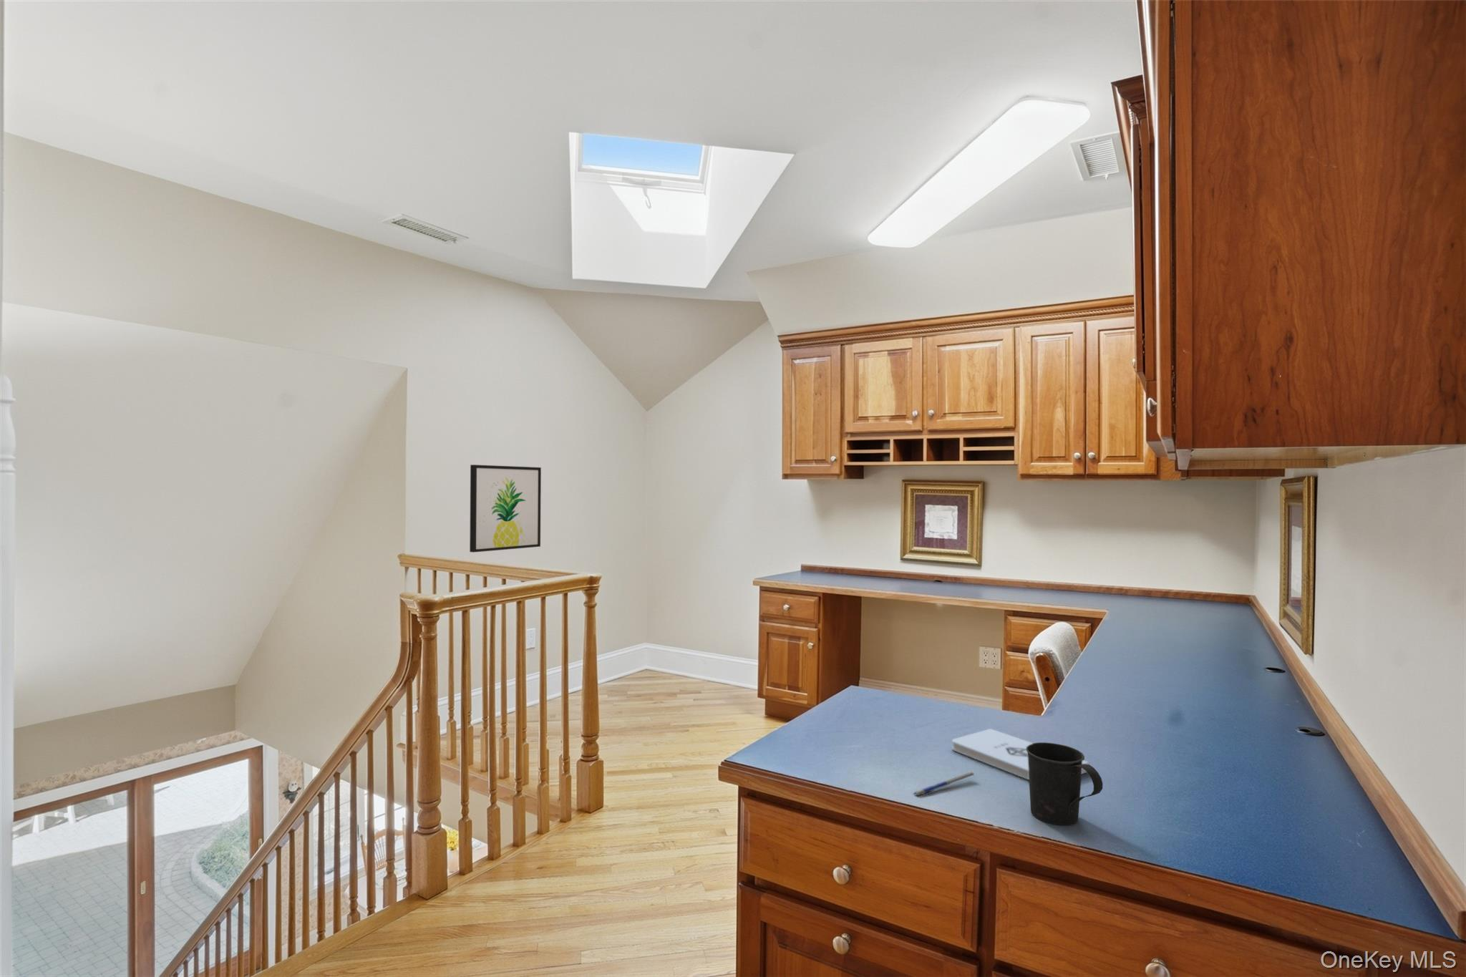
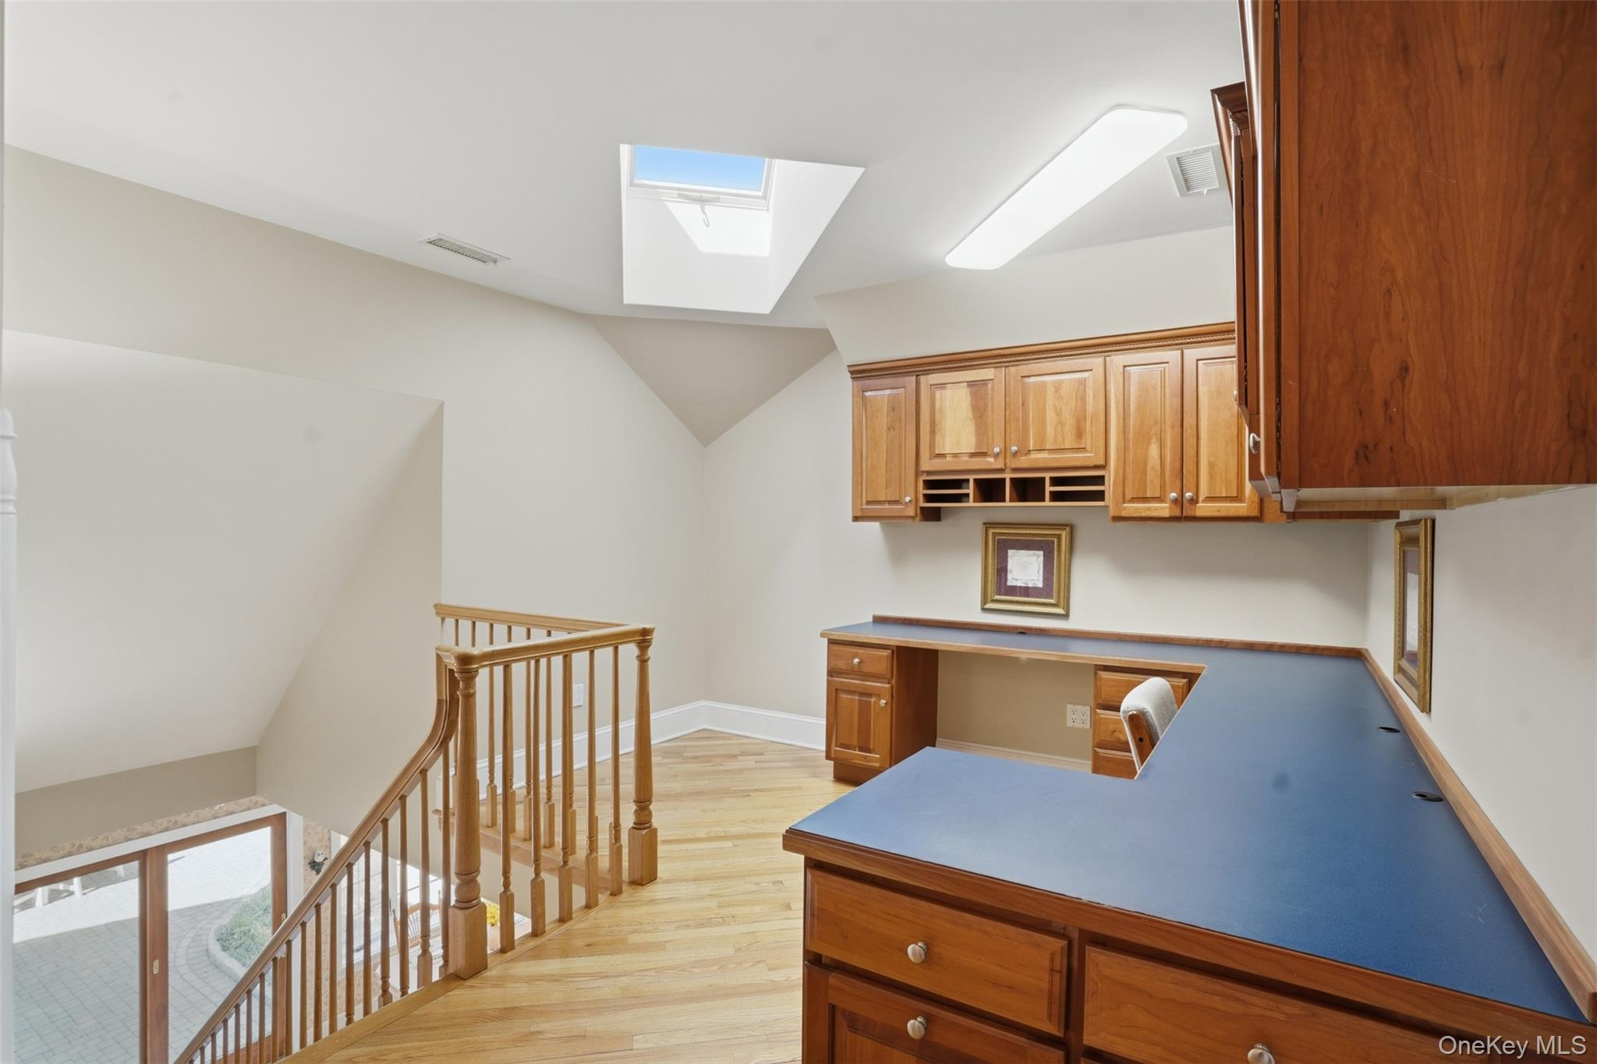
- mug [1026,741,1103,825]
- wall art [469,463,542,553]
- notepad [952,728,1090,780]
- pen [912,772,977,797]
